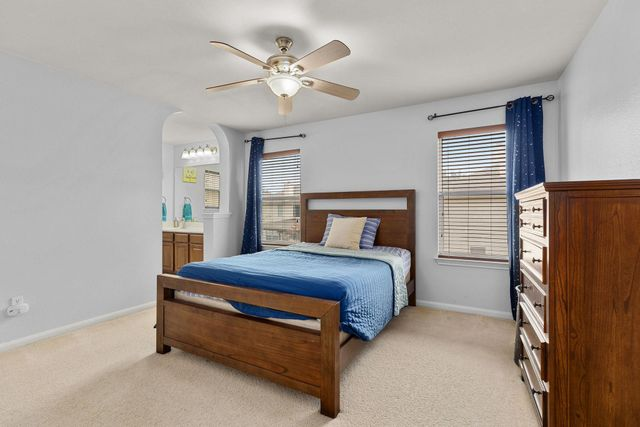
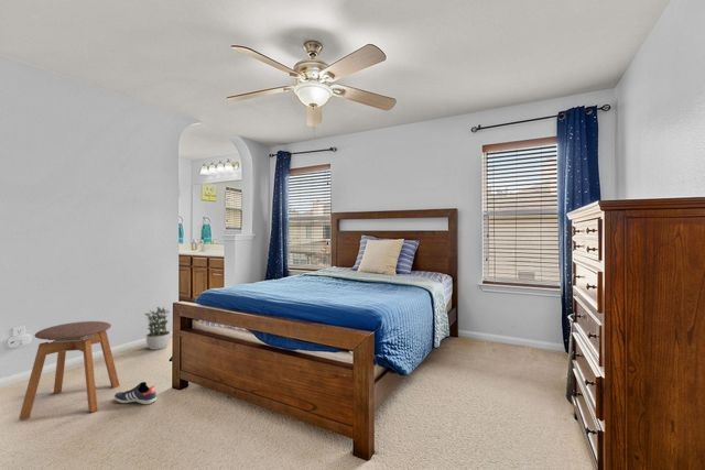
+ potted plant [143,306,172,351]
+ stool [18,320,120,422]
+ sneaker [113,381,158,405]
